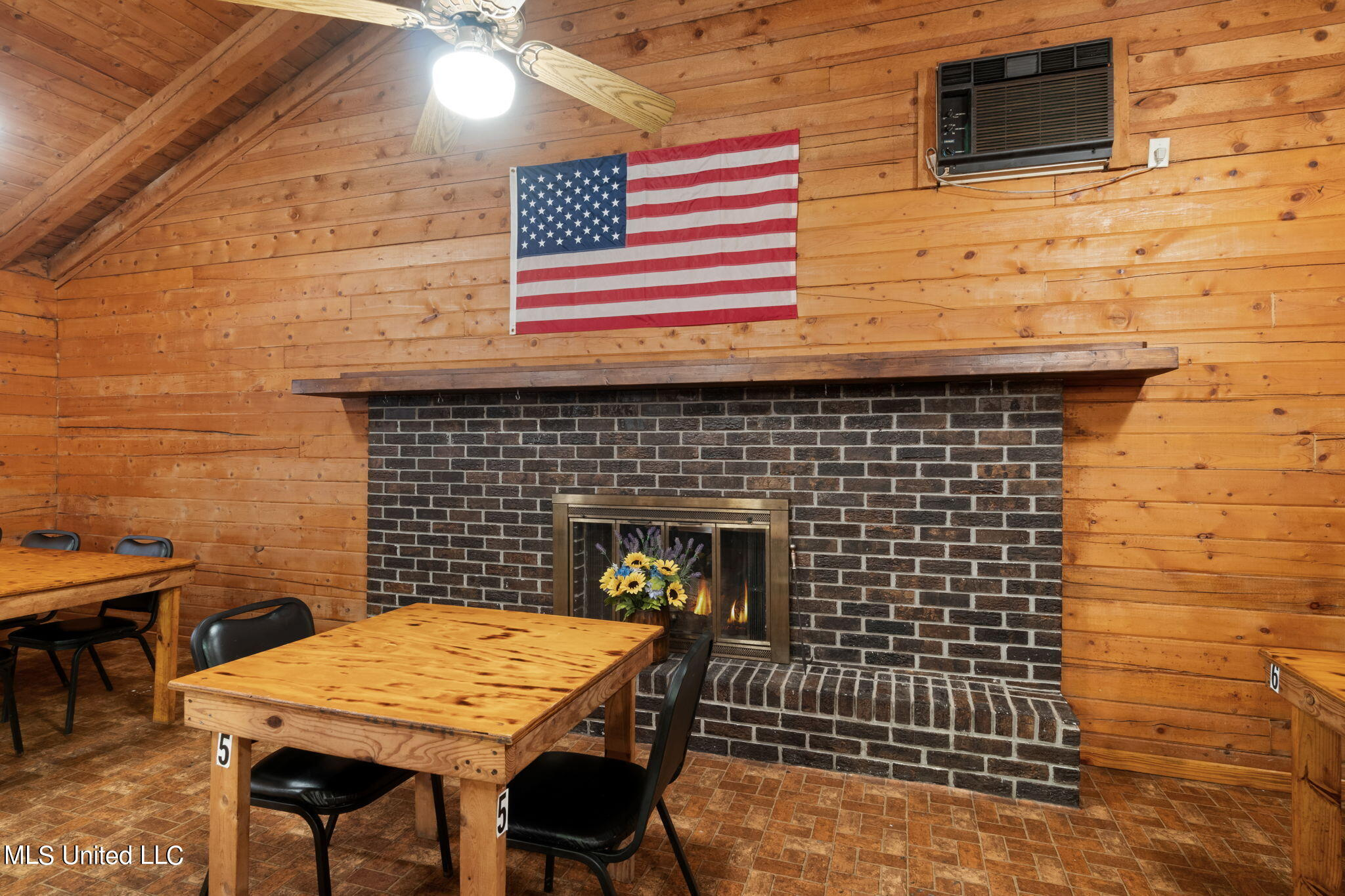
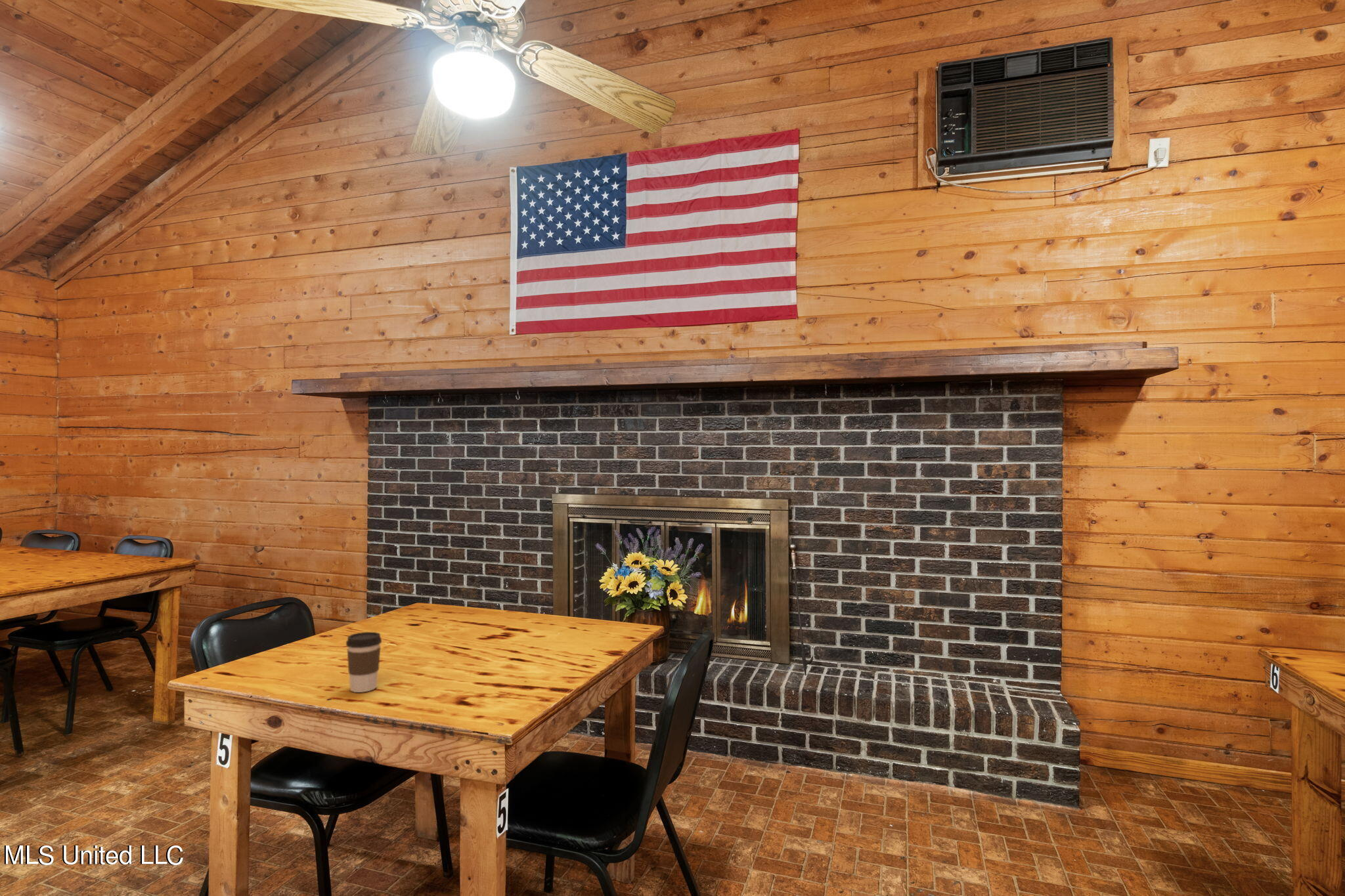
+ coffee cup [345,631,382,693]
